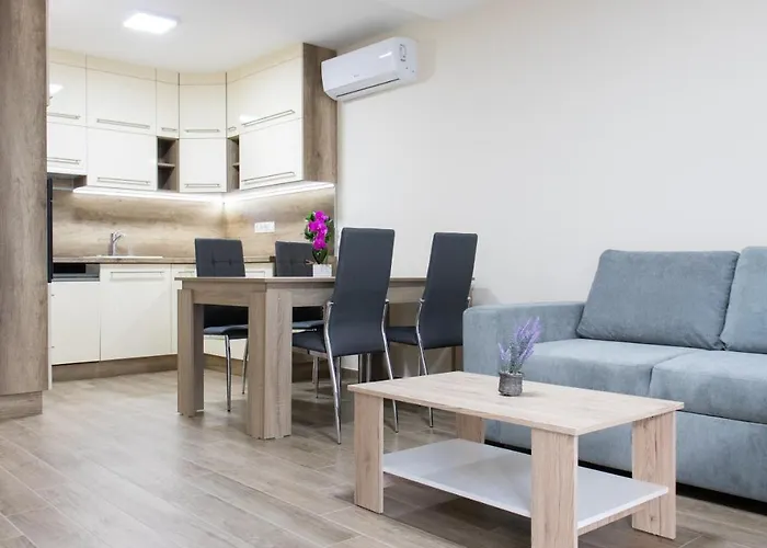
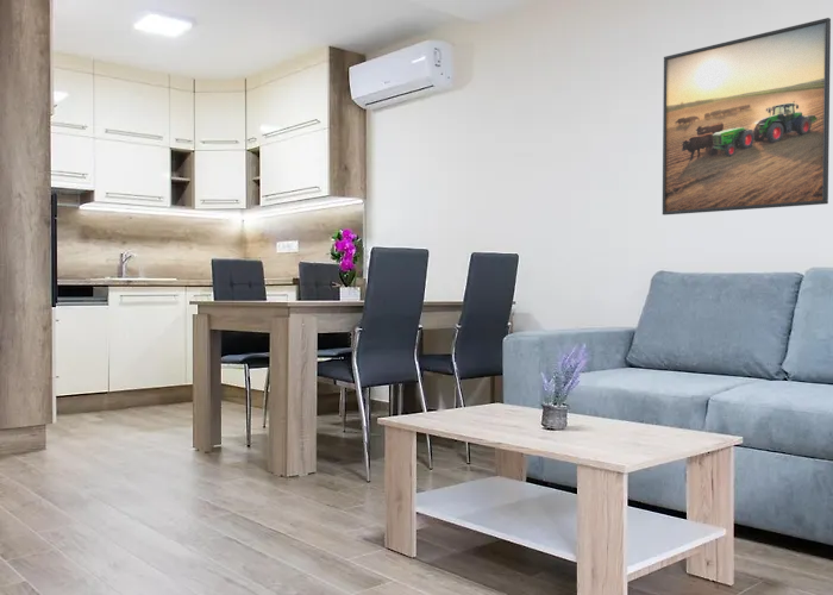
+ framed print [662,17,832,217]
